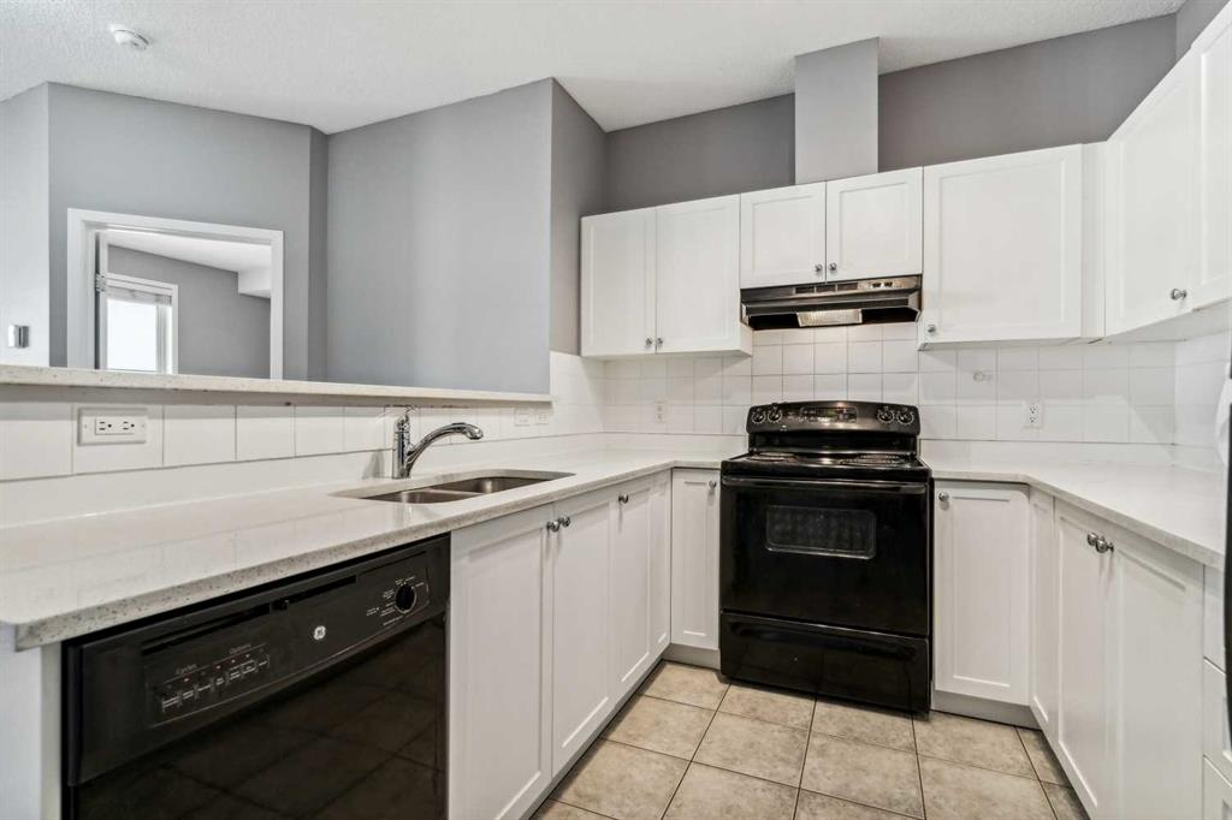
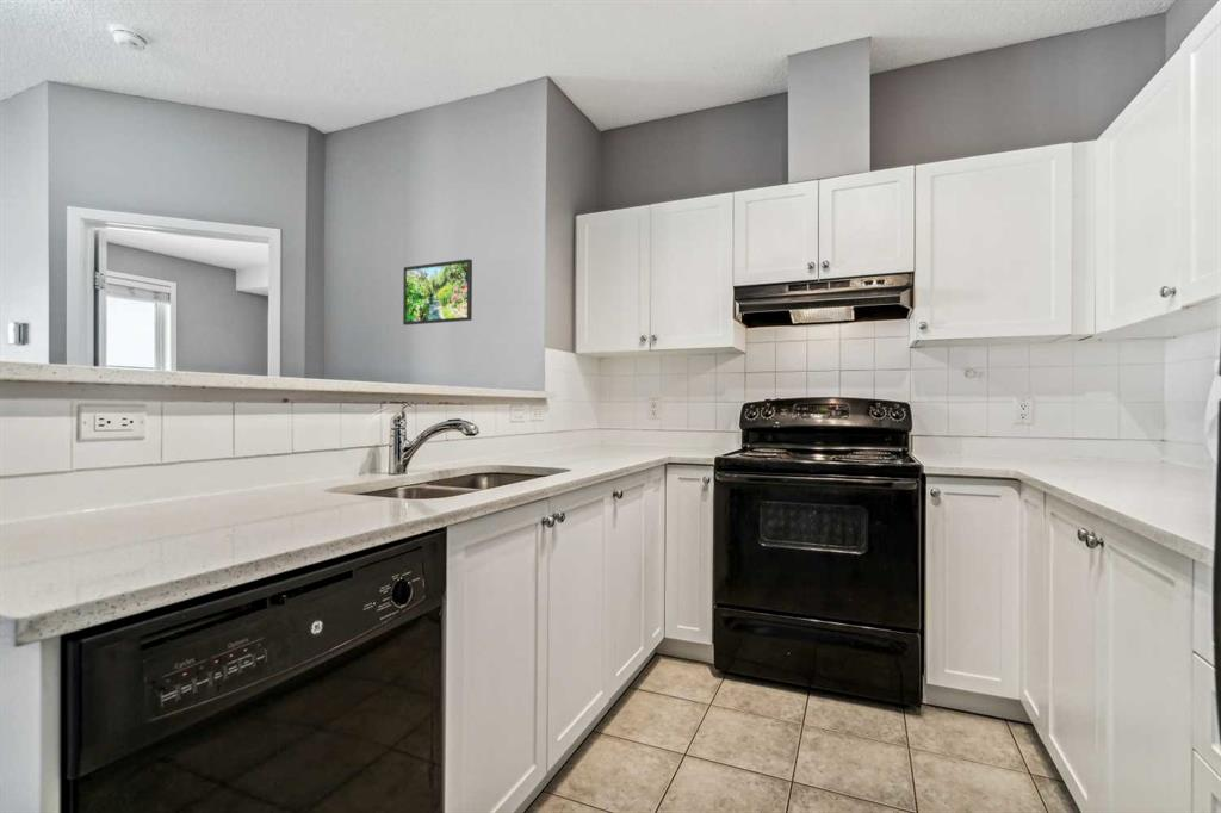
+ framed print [402,257,473,327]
